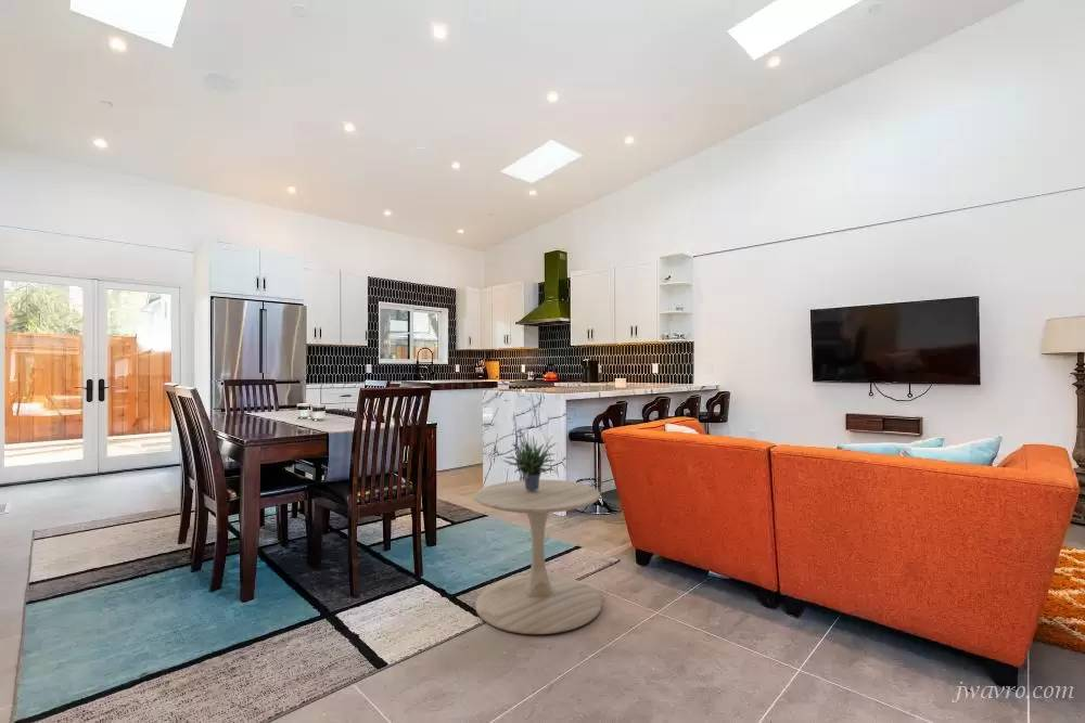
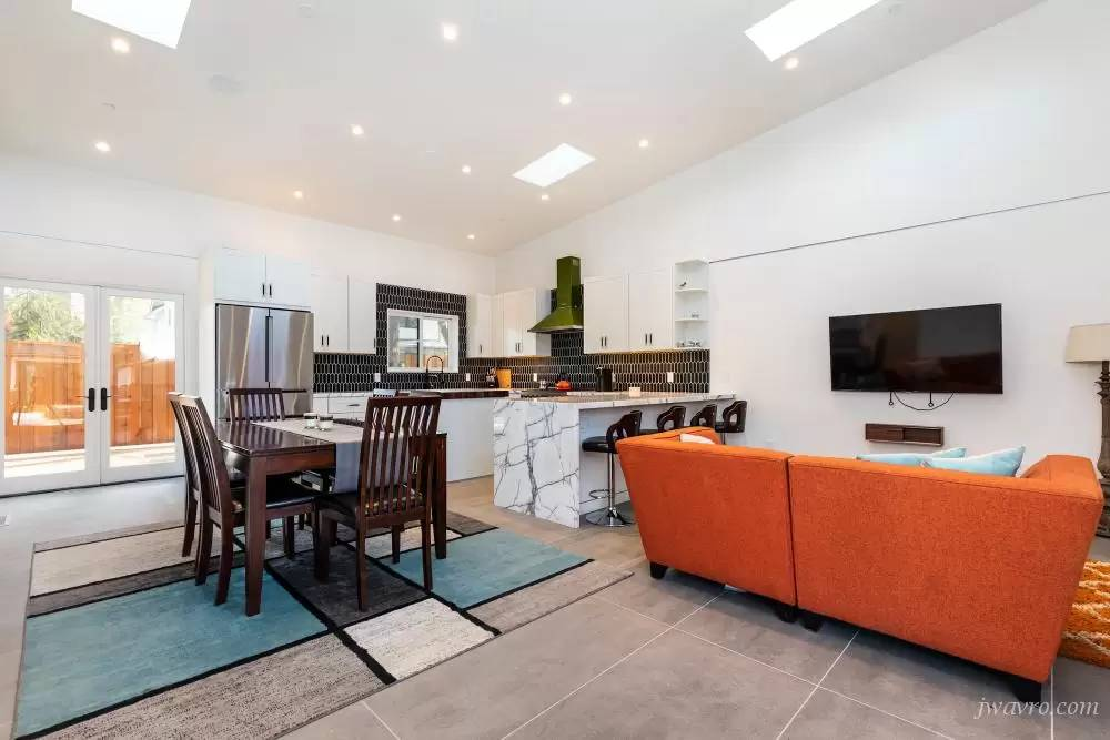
- side table [473,478,603,635]
- potted plant [501,424,558,490]
